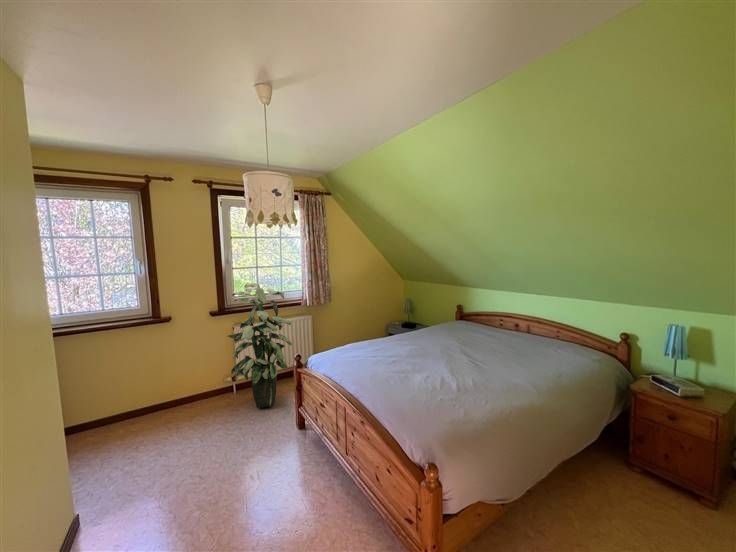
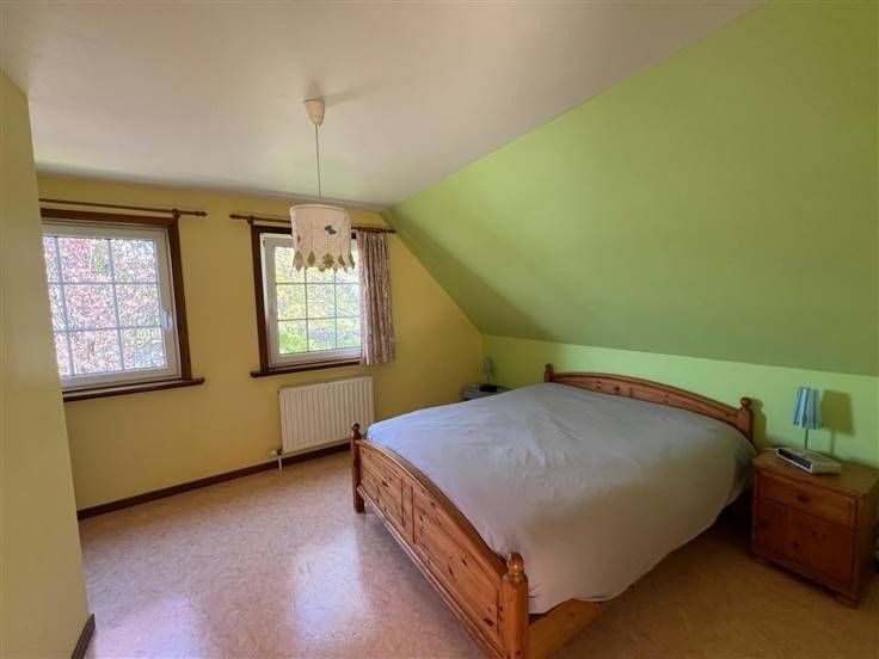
- indoor plant [226,282,293,409]
